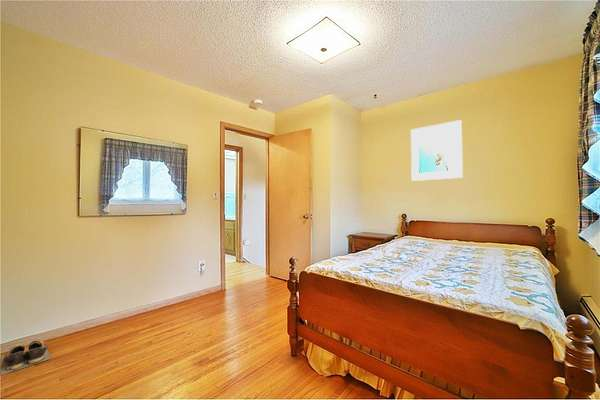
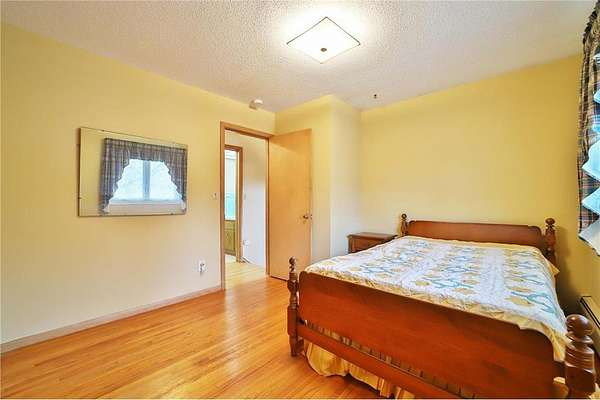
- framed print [410,119,464,182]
- shoes [0,339,51,376]
